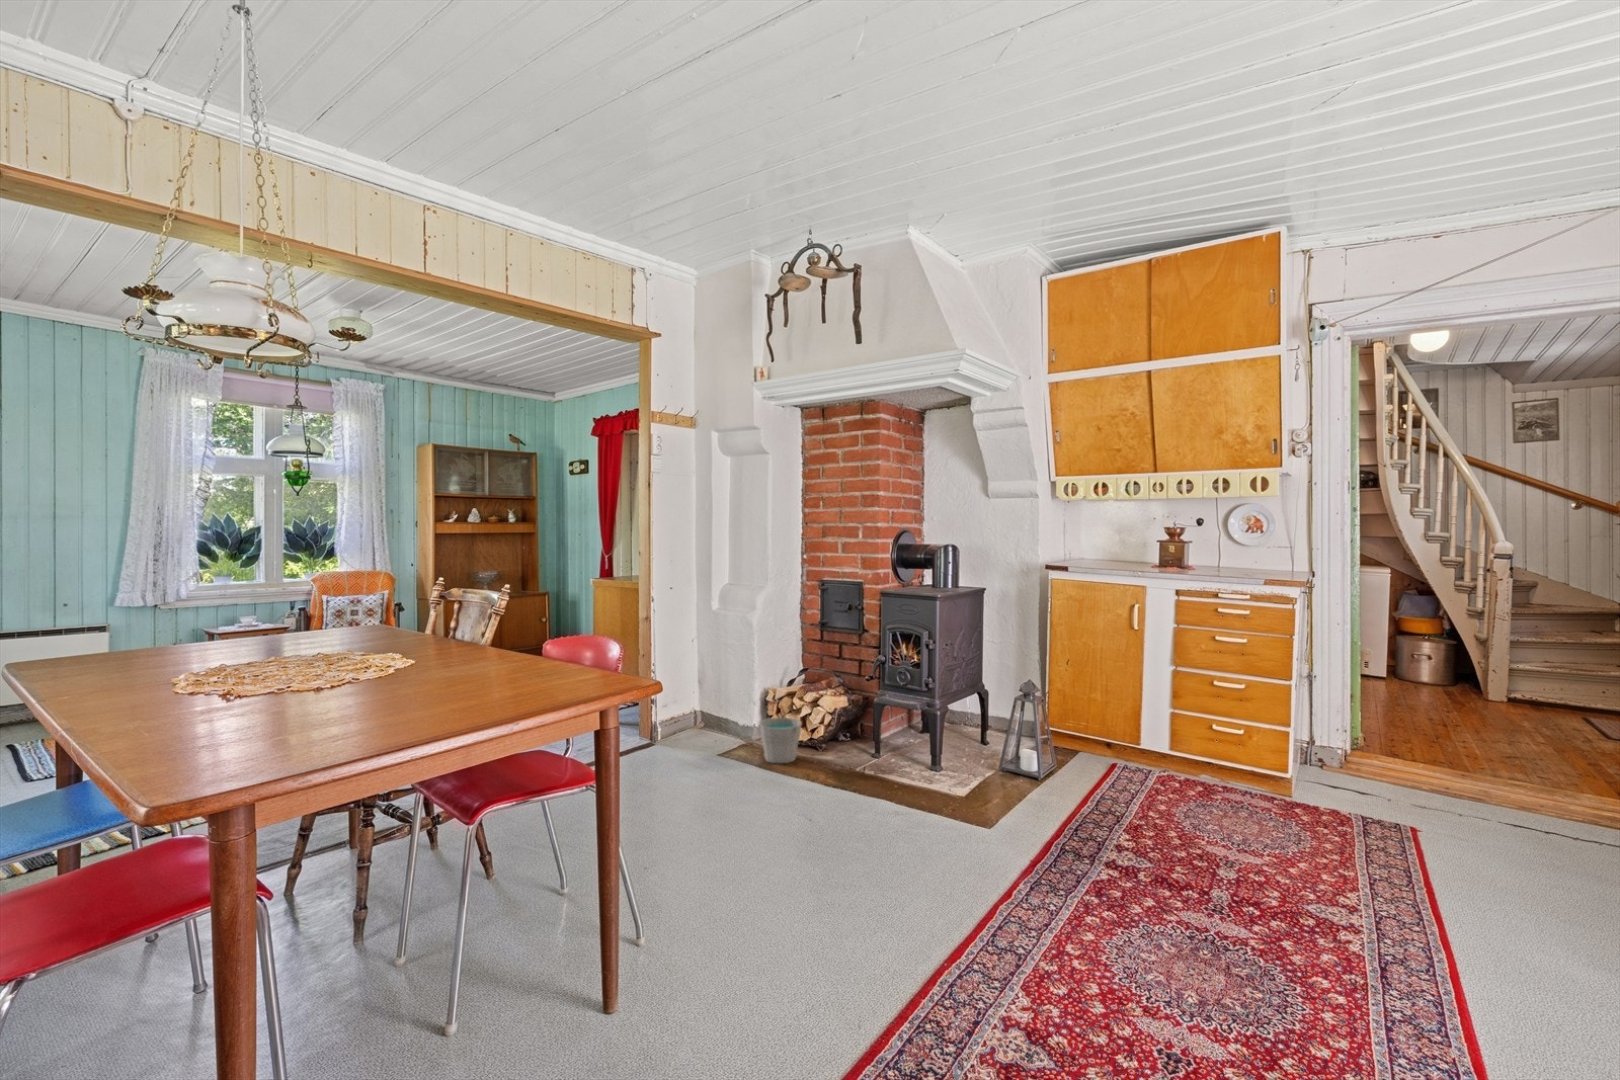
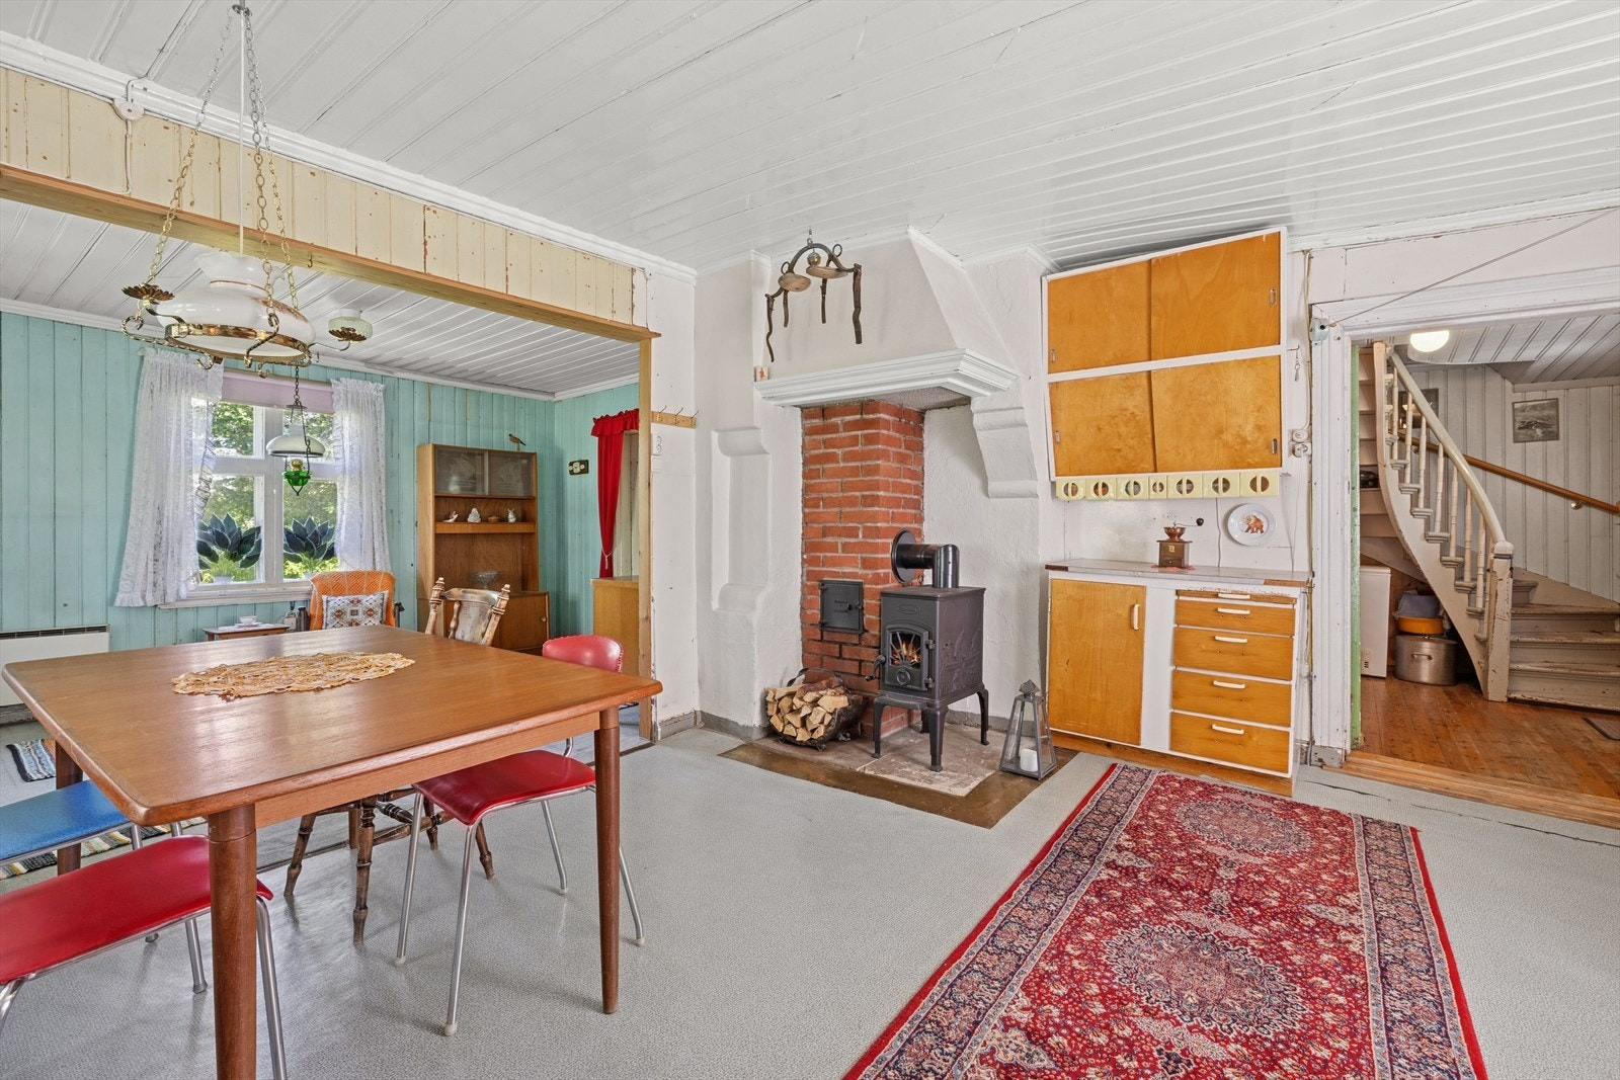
- bucket [758,699,803,764]
